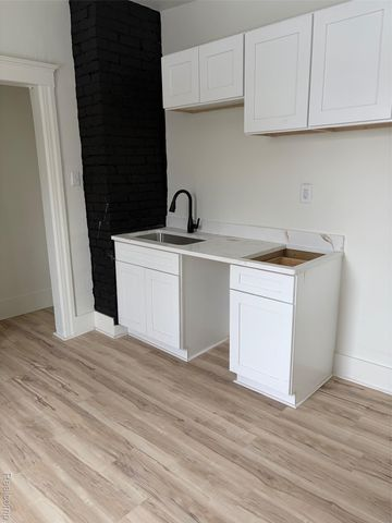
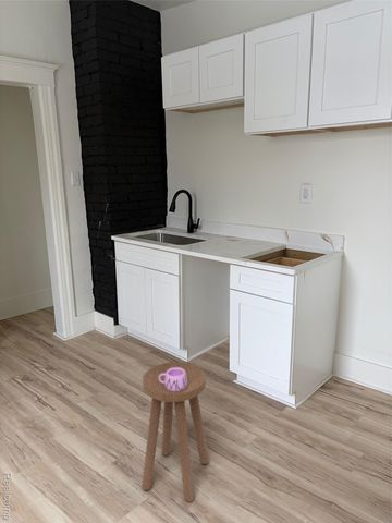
+ stool [140,361,210,503]
+ mug [159,367,187,391]
